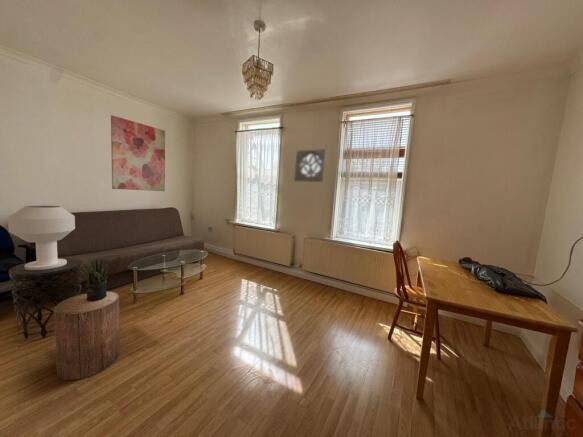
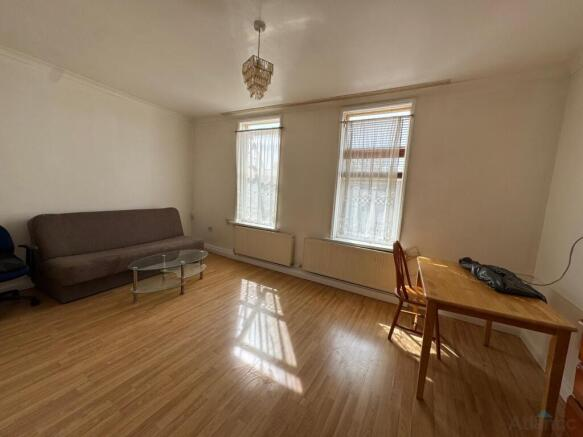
- table lamp [7,205,76,270]
- stool [53,290,121,381]
- side table [8,257,83,340]
- potted plant [83,256,109,301]
- wall art [110,114,166,192]
- wall ornament [293,148,327,183]
